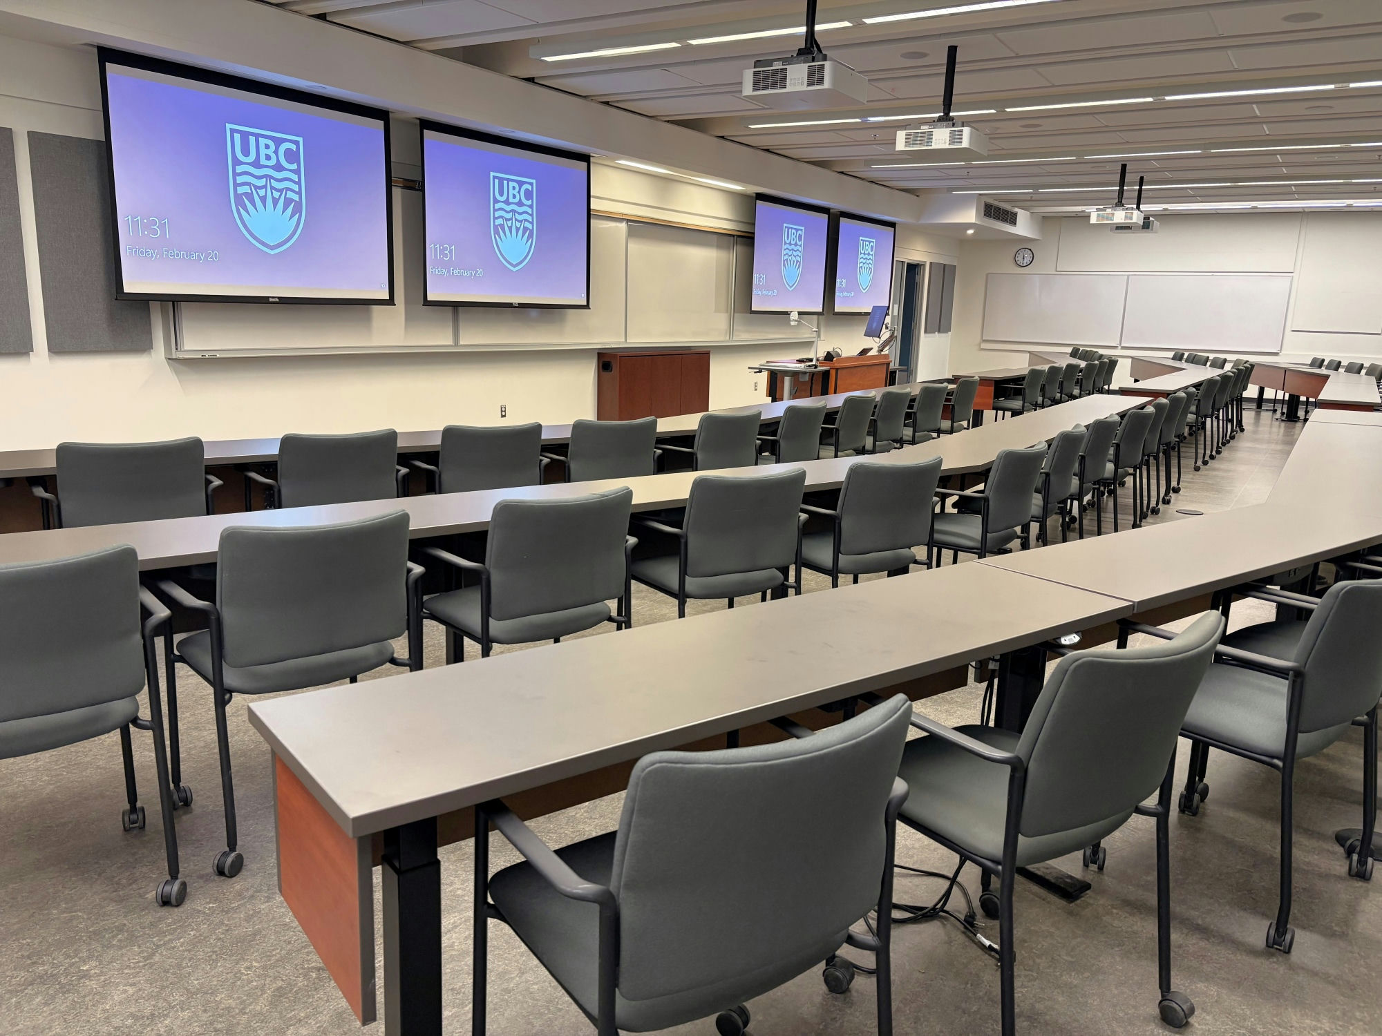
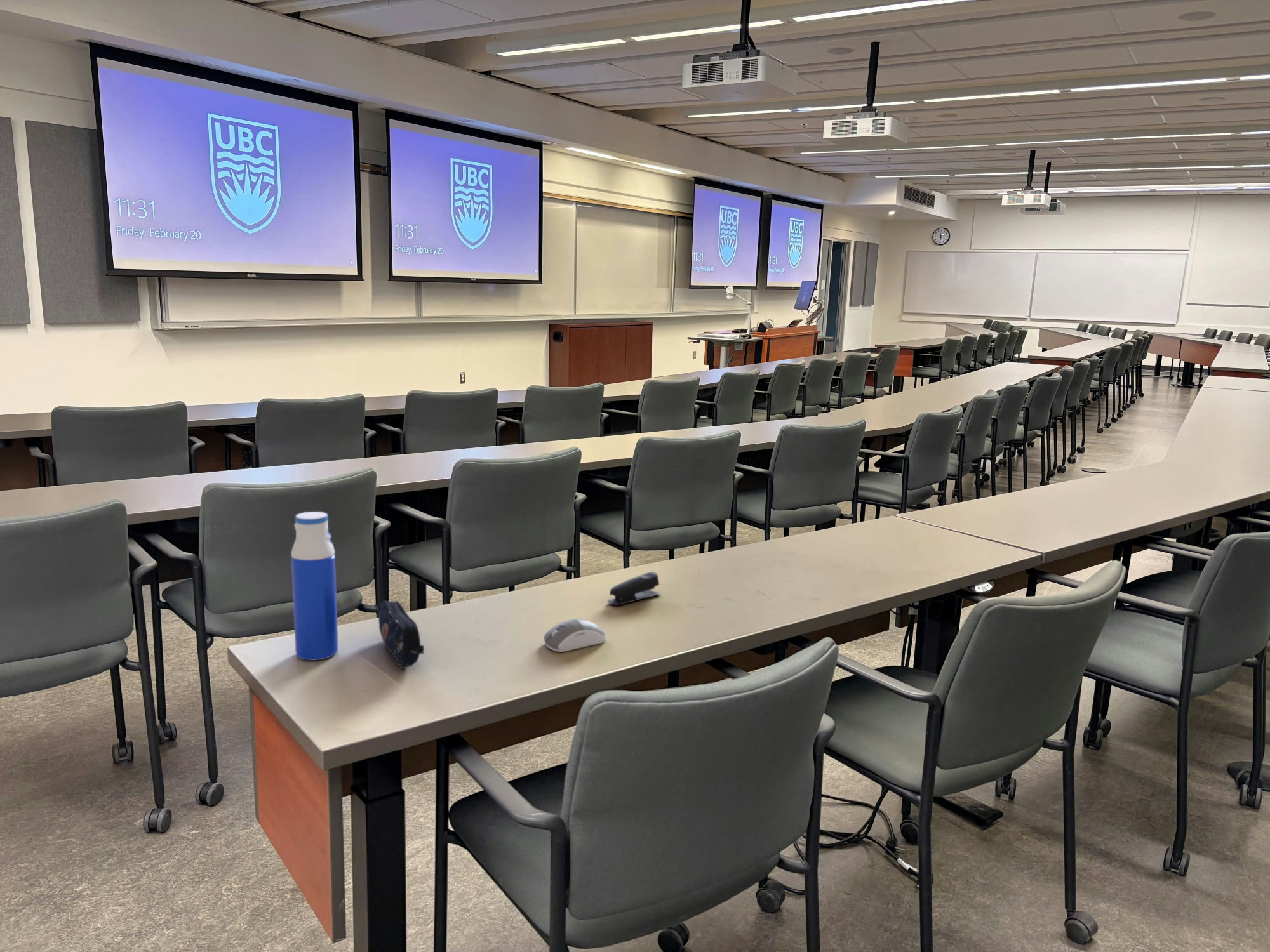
+ pencil case [378,600,425,670]
+ computer mouse [543,619,606,653]
+ stapler [607,571,660,606]
+ water bottle [291,511,338,661]
